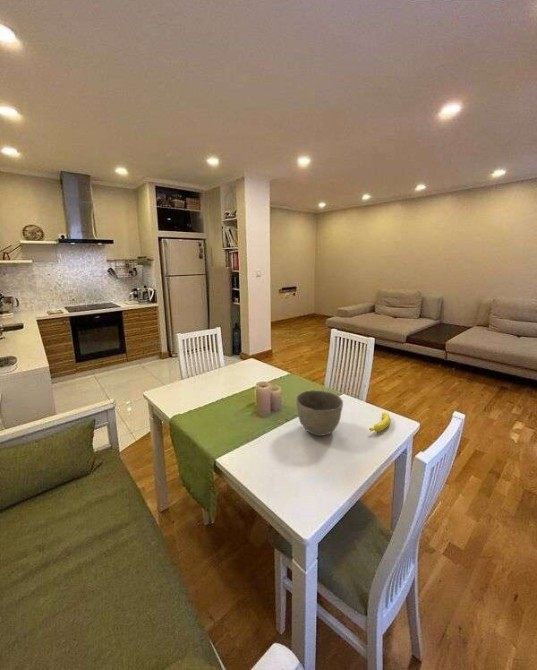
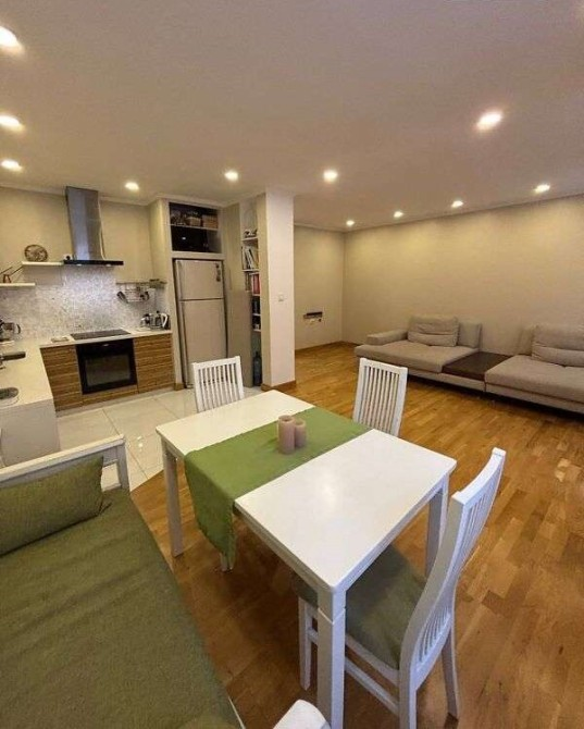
- banana [368,411,391,432]
- bowl [295,389,344,437]
